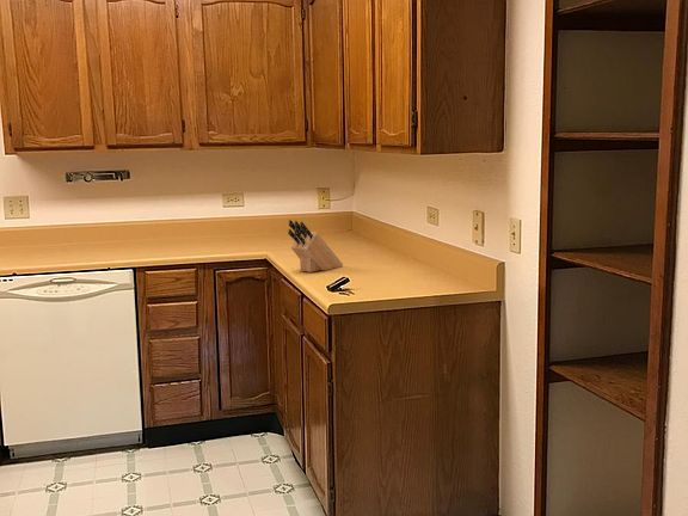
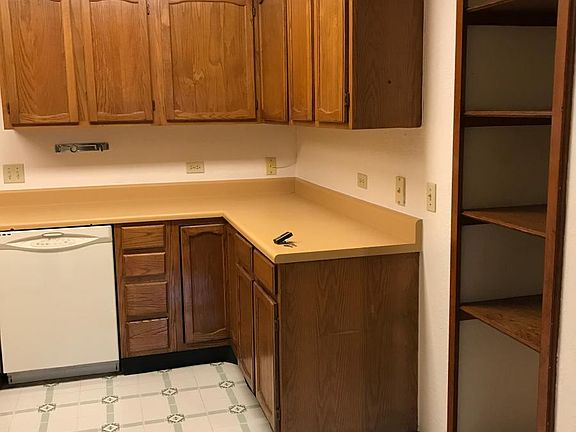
- knife block [287,219,344,274]
